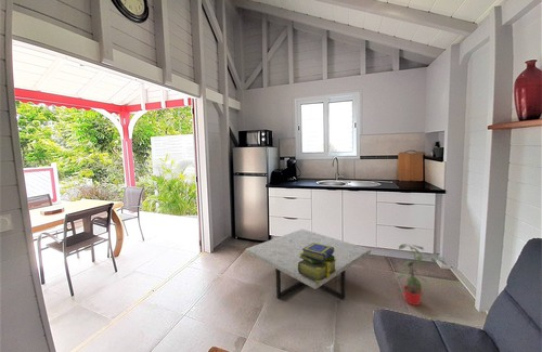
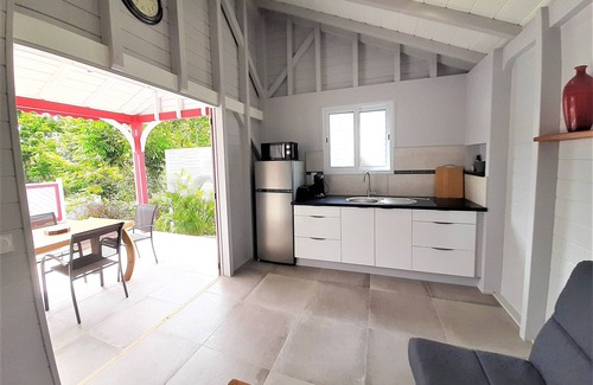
- coffee table [245,229,372,301]
- potted plant [395,244,447,307]
- stack of books [298,243,337,283]
